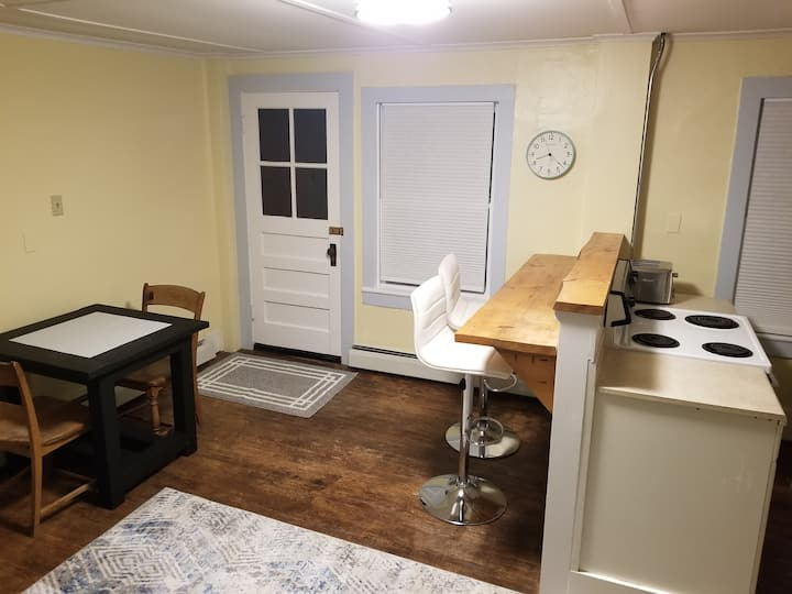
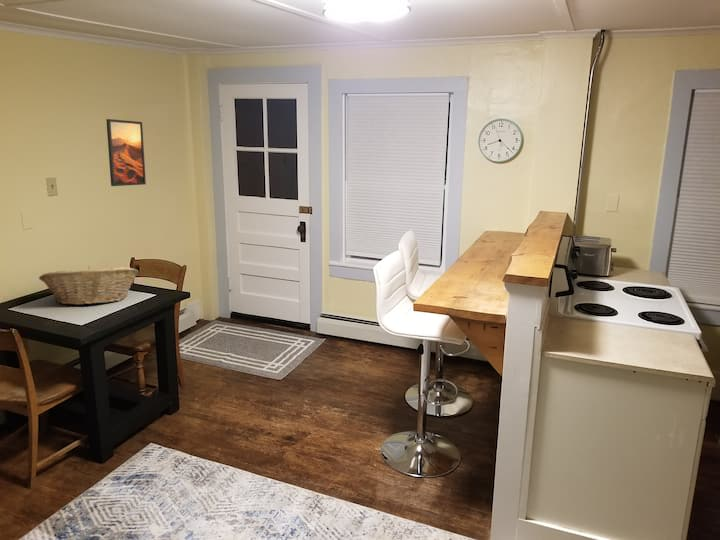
+ fruit basket [38,266,139,306]
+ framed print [105,118,147,187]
